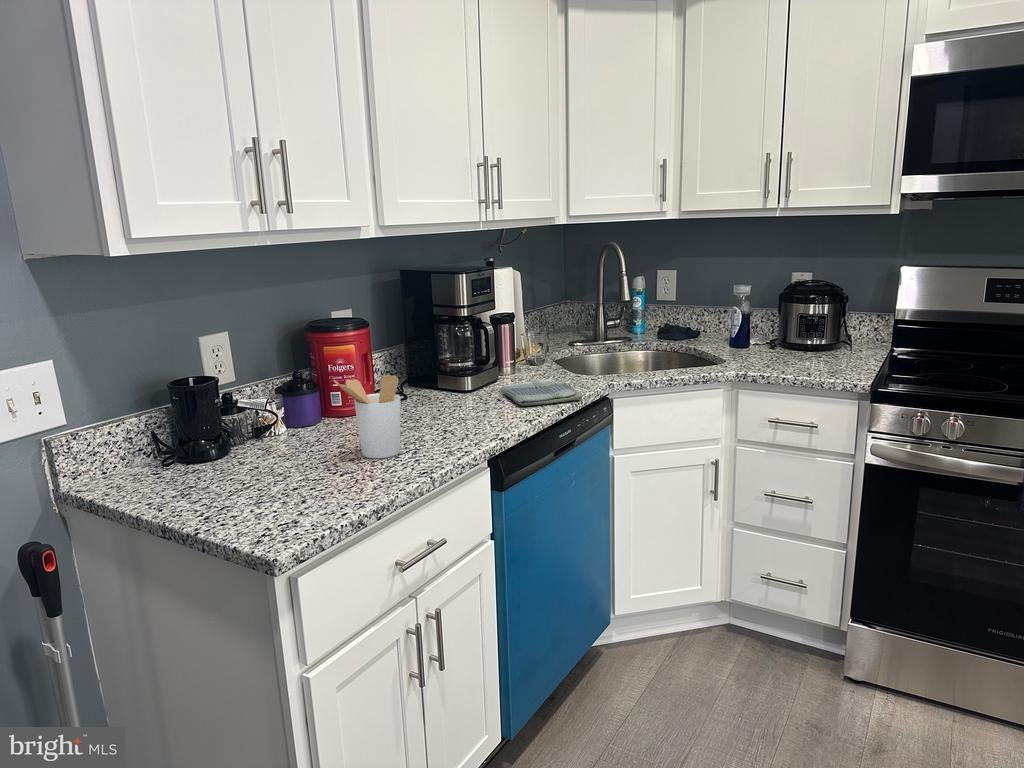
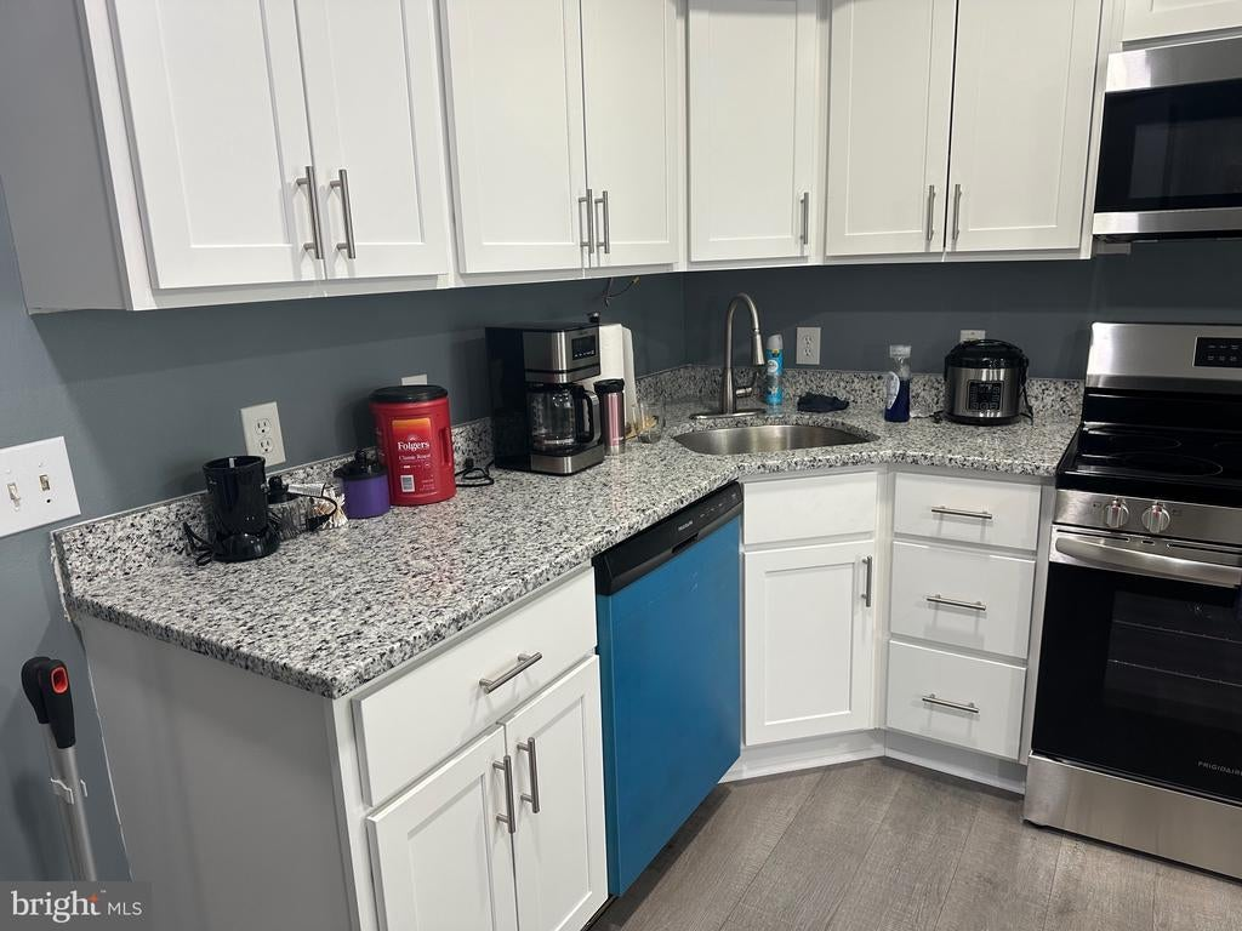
- dish towel [499,377,584,407]
- utensil holder [333,374,401,459]
